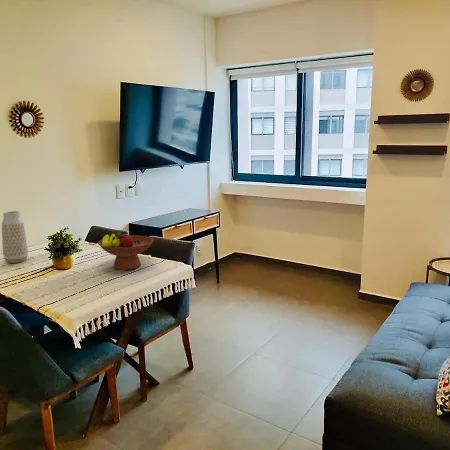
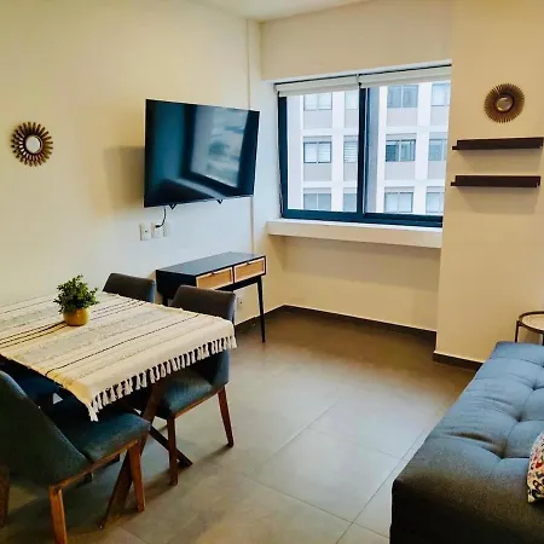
- vase [1,210,29,264]
- fruit bowl [97,231,155,271]
